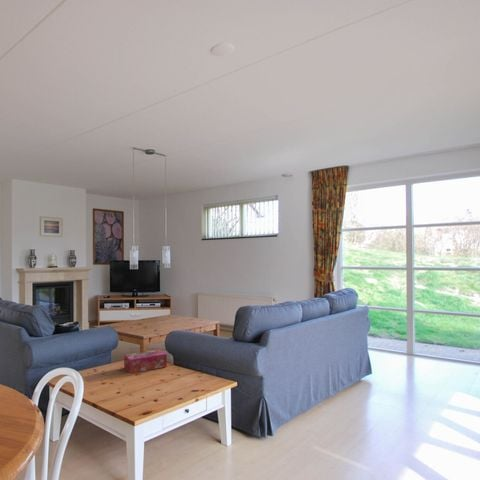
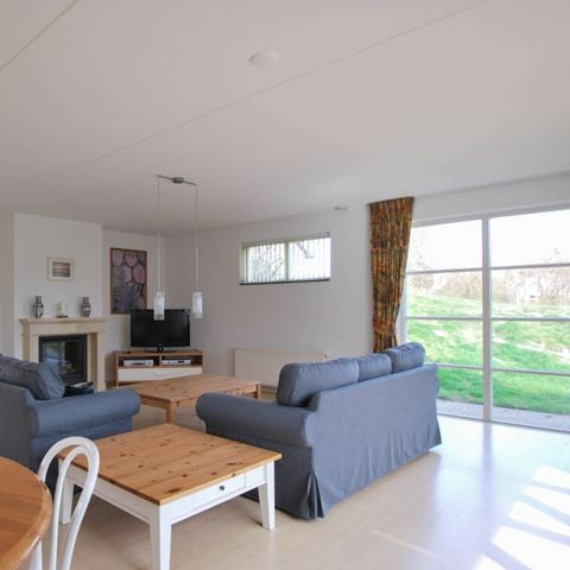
- tissue box [123,349,168,374]
